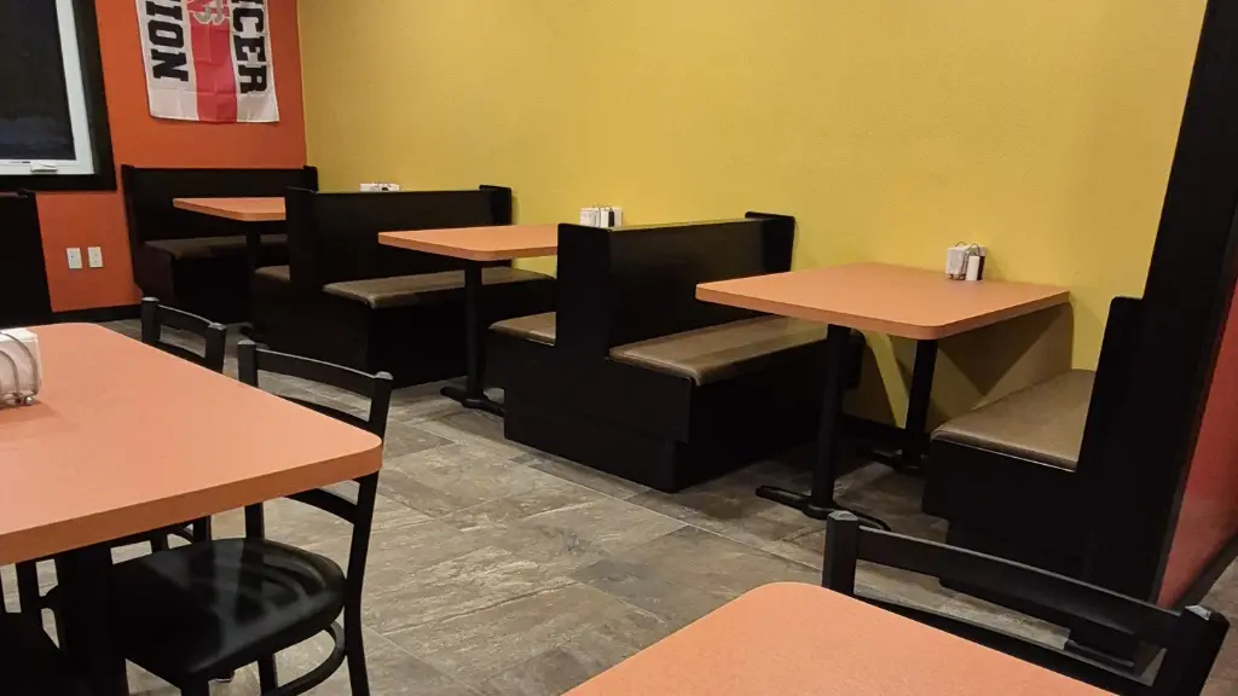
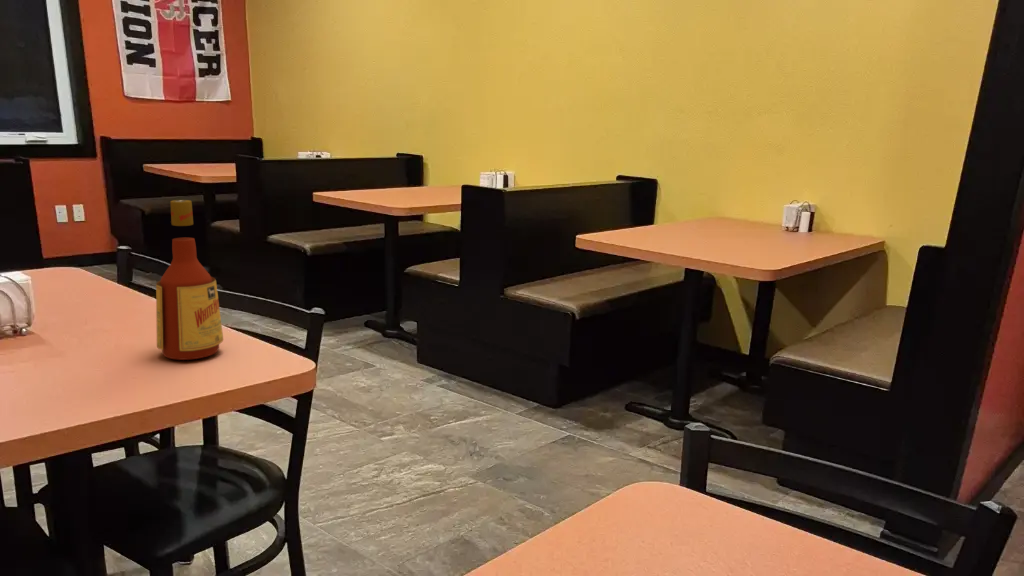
+ bottle [155,199,224,361]
